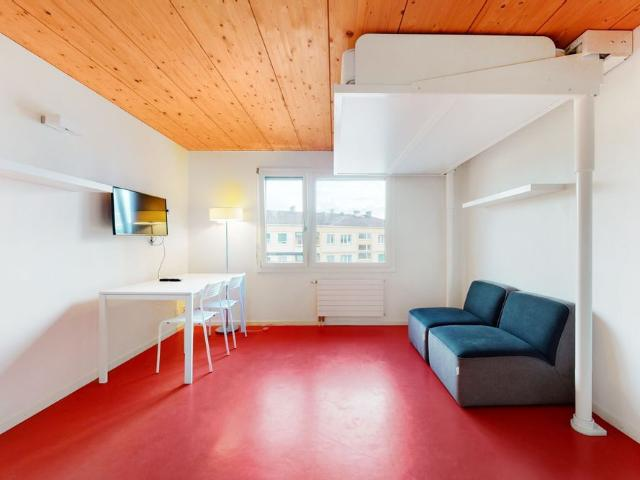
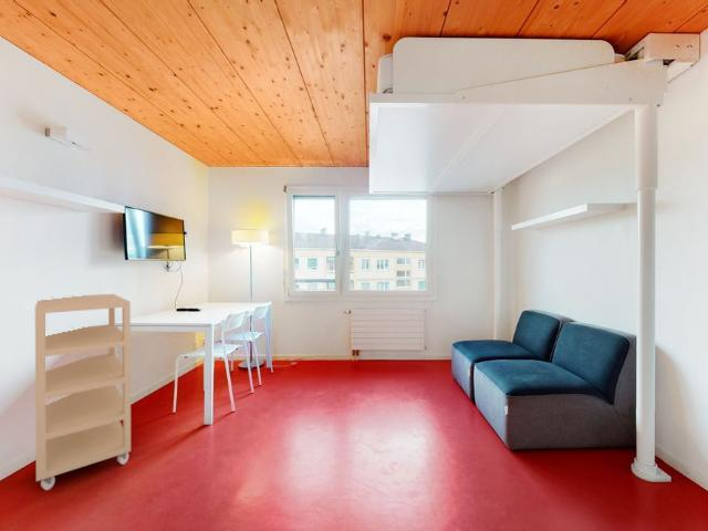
+ shelving unit [34,293,132,491]
